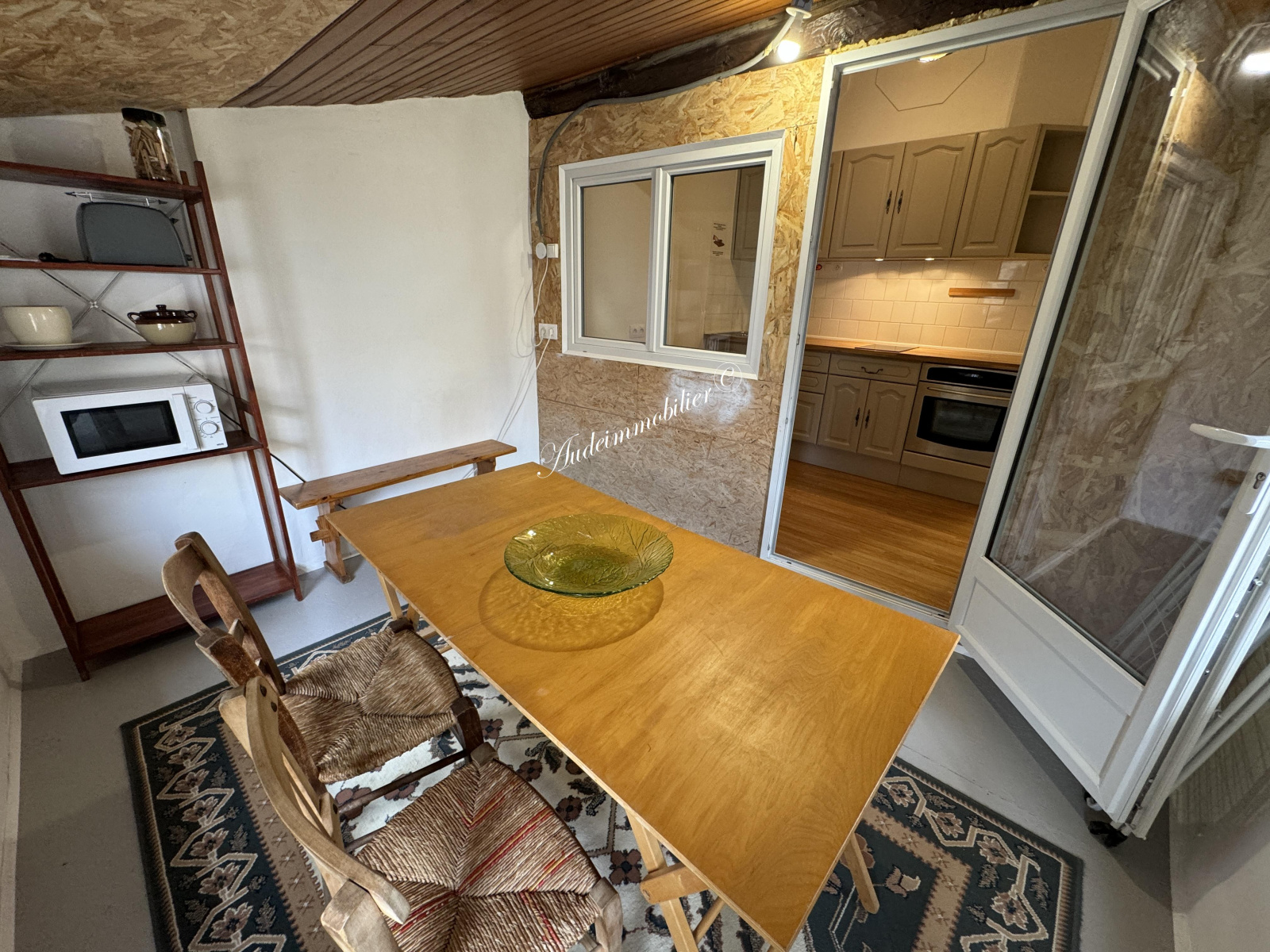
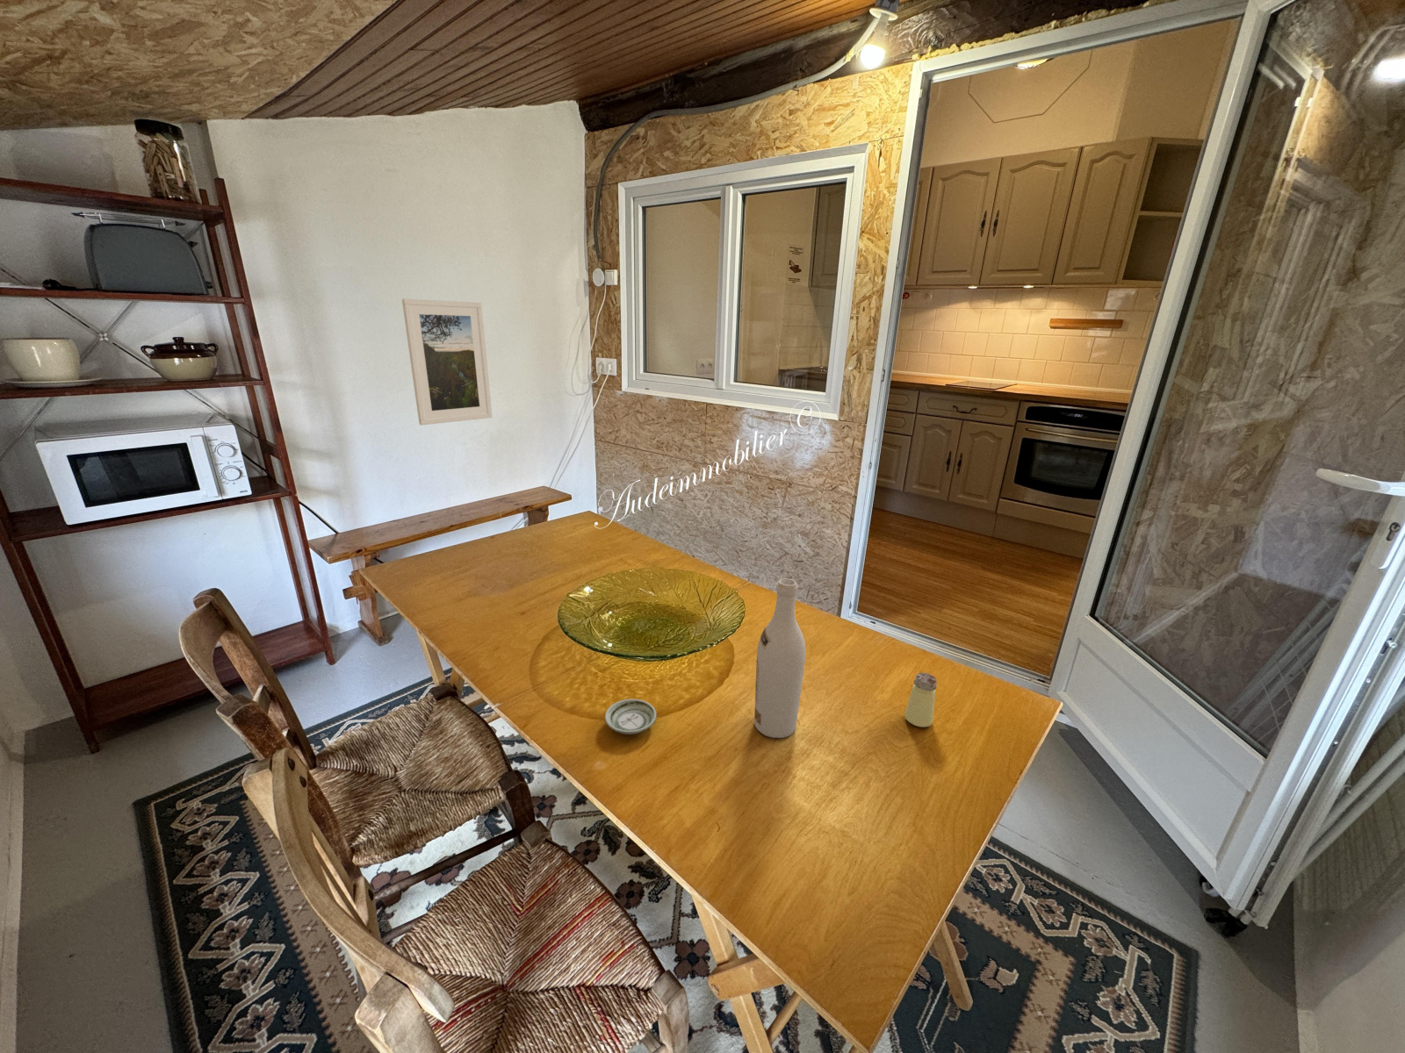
+ wine bottle [753,577,806,739]
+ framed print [402,299,492,426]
+ saucer [604,698,657,736]
+ saltshaker [905,673,938,728]
